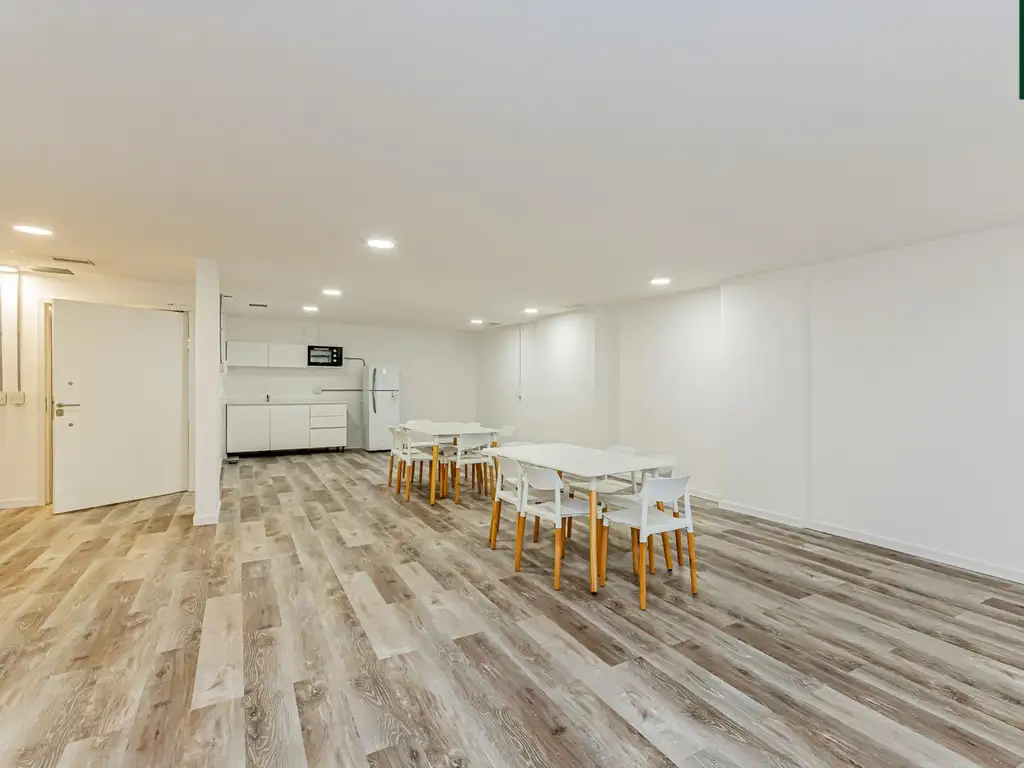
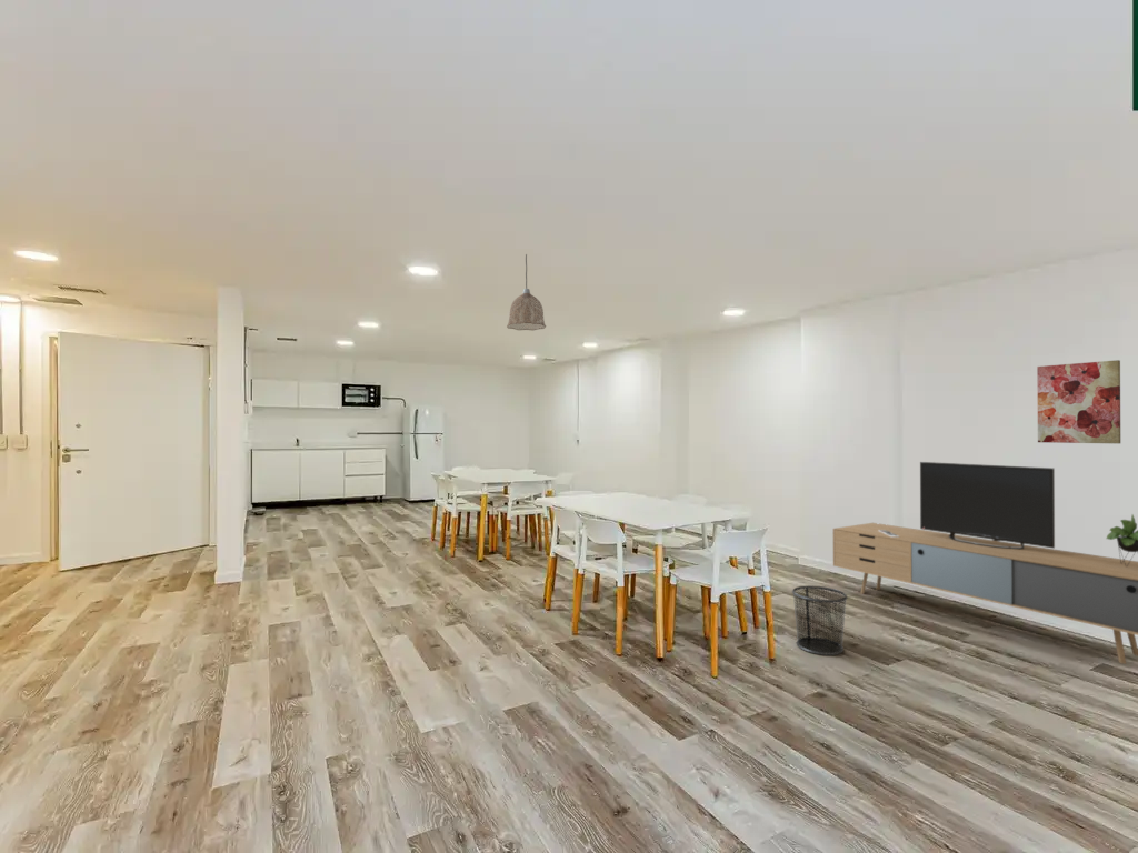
+ media console [832,461,1138,665]
+ wall art [1036,359,1121,444]
+ pendant lamp [506,253,547,331]
+ waste bin [791,584,849,656]
